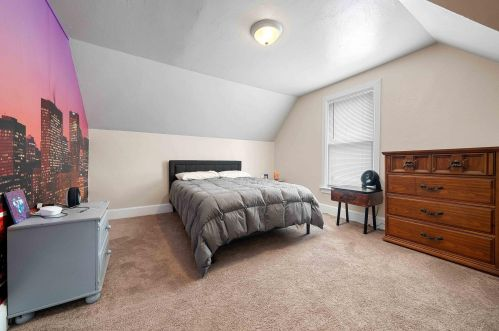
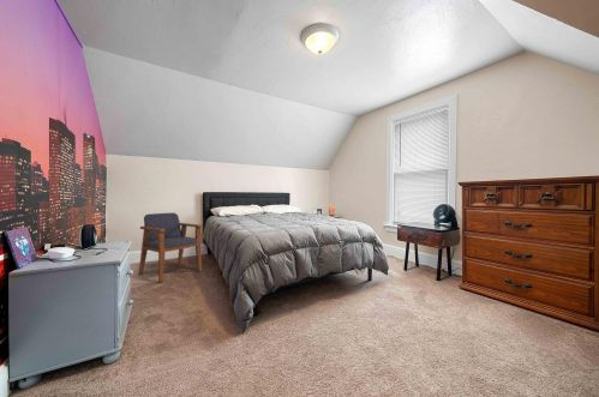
+ armchair [138,211,203,284]
